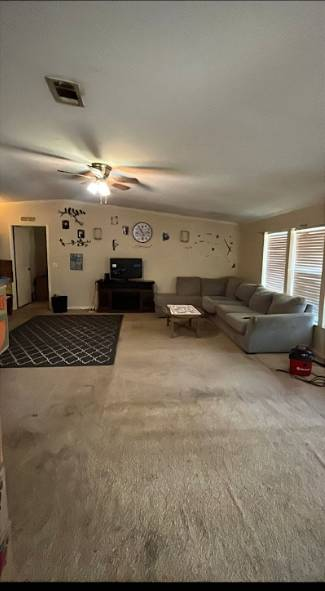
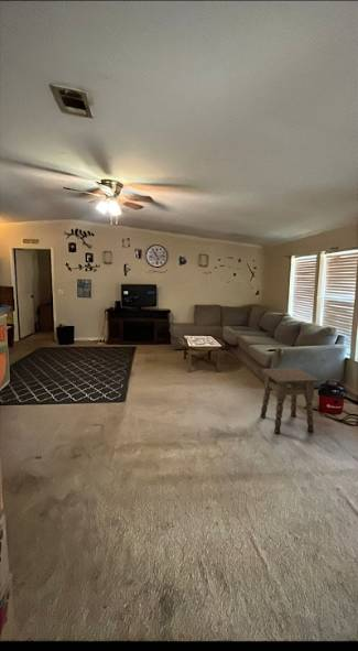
+ side table [259,367,319,435]
